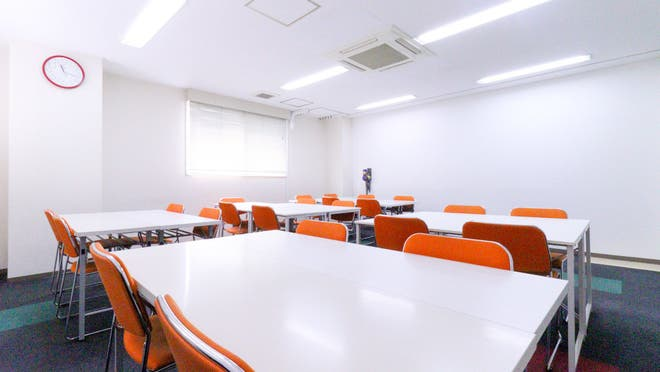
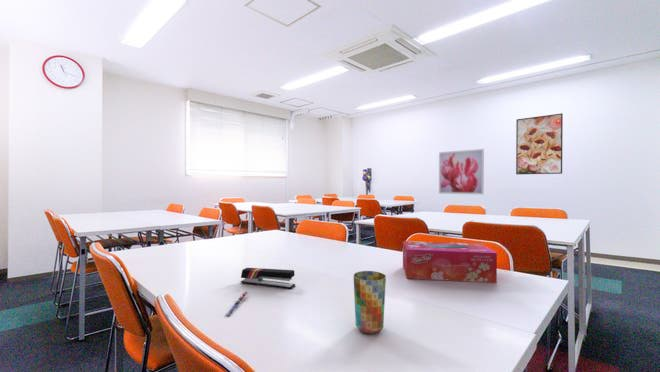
+ wall art [438,148,485,196]
+ stapler [240,267,296,290]
+ cup [352,270,387,335]
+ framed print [515,112,564,175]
+ pen [225,291,248,317]
+ tissue box [402,240,498,284]
